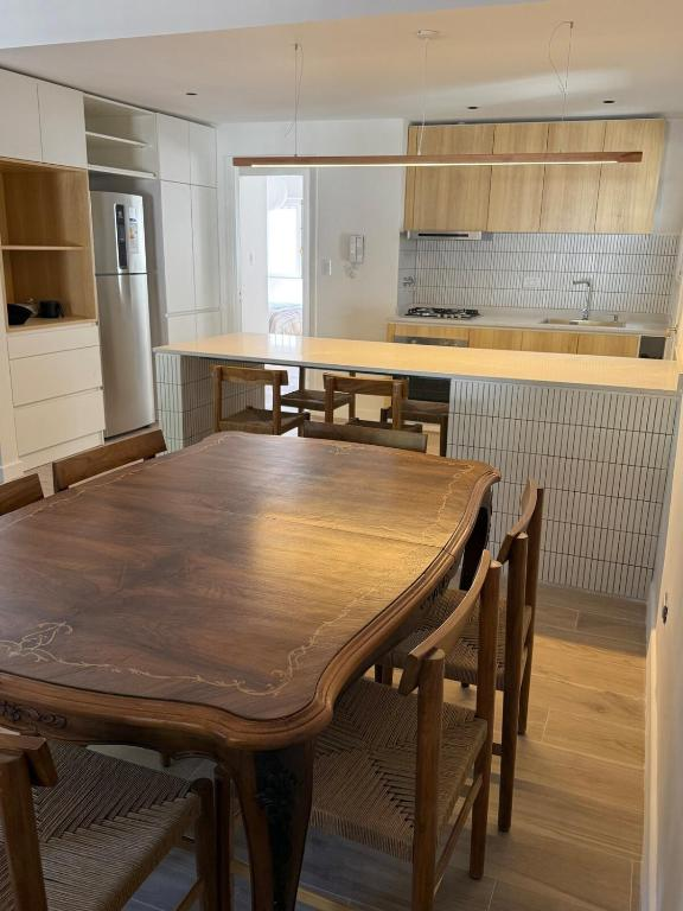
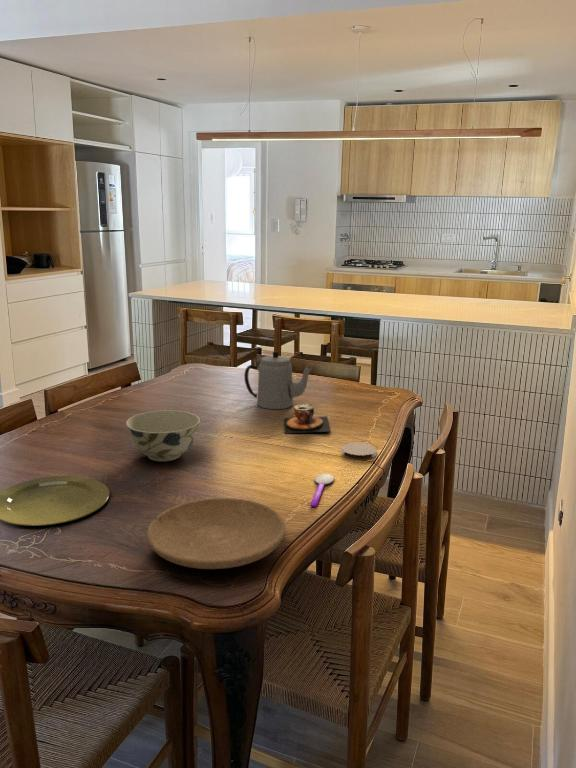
+ coaster [340,442,377,461]
+ bowl [125,409,201,462]
+ spoon [310,473,335,507]
+ plate [0,475,111,527]
+ teapot [243,350,313,410]
+ plate [146,497,287,570]
+ teacup [283,403,331,434]
